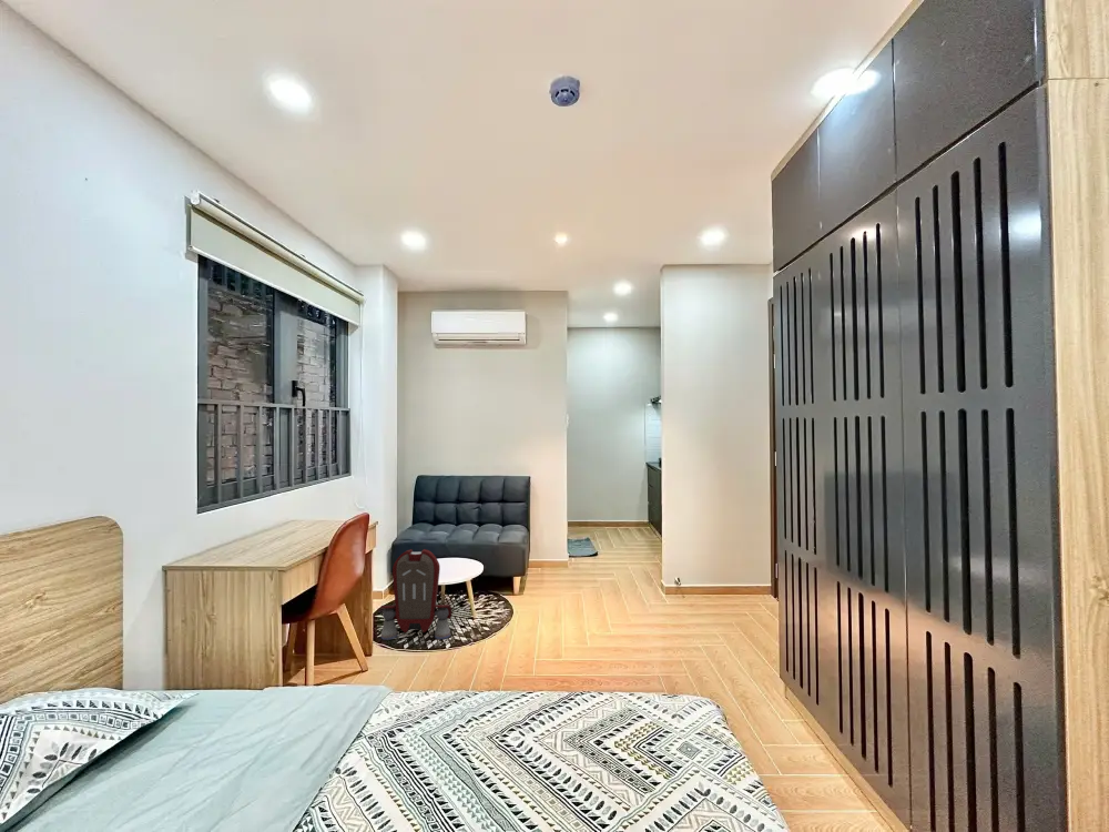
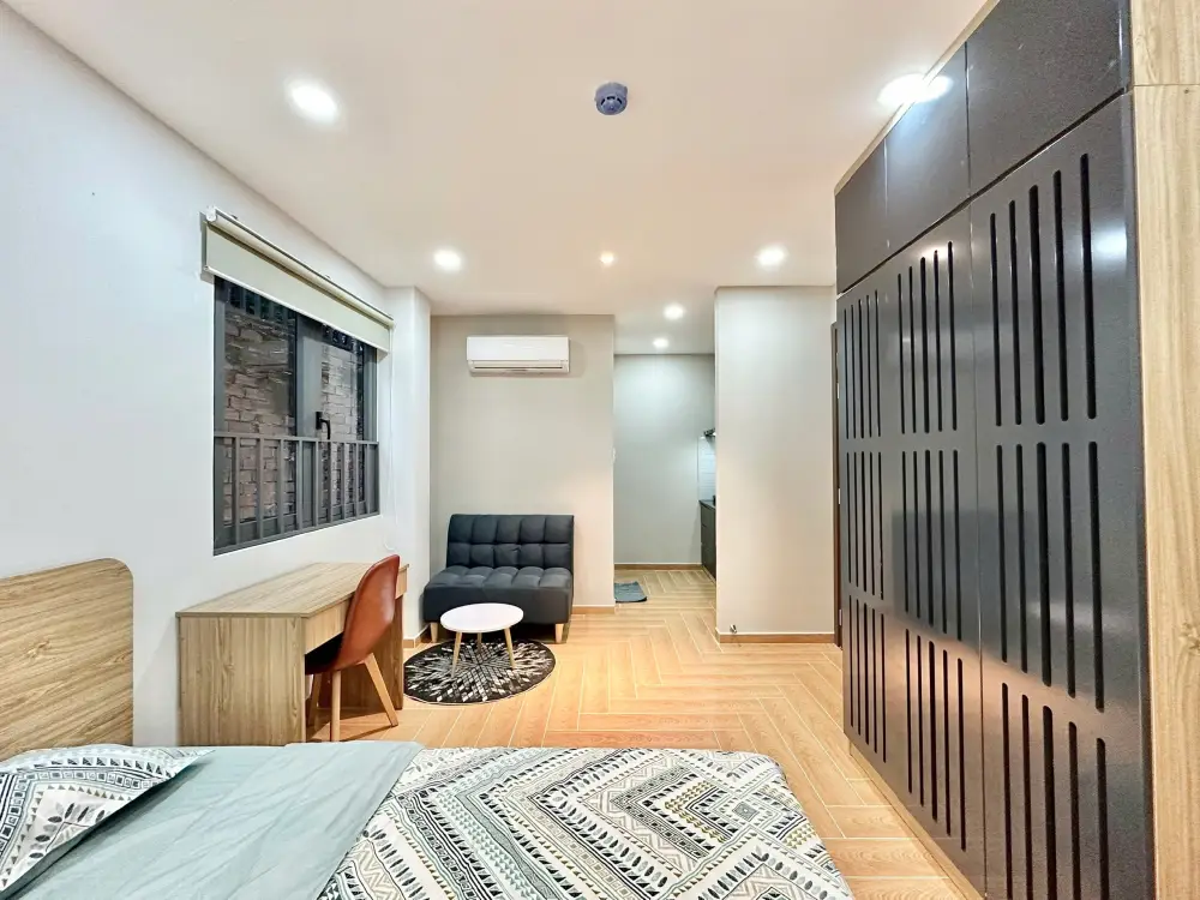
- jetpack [379,548,452,641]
